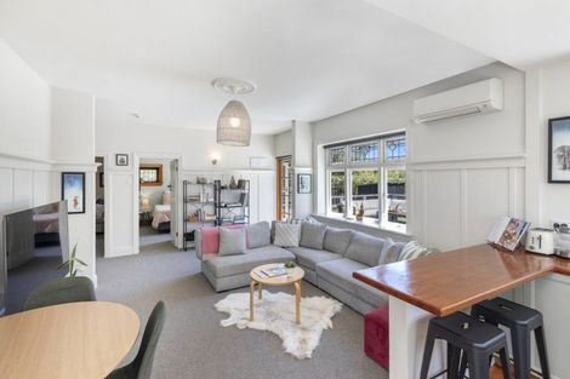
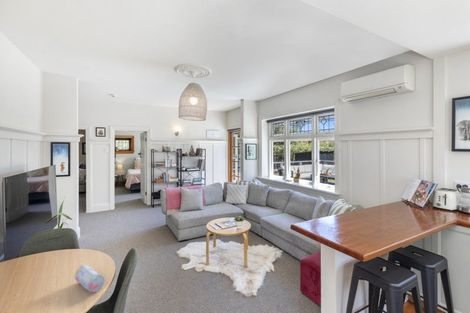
+ pencil case [73,264,106,293]
